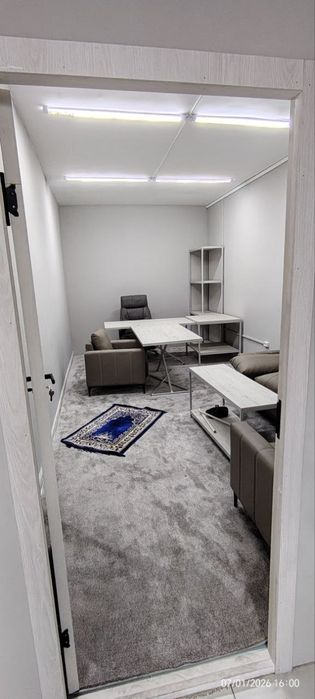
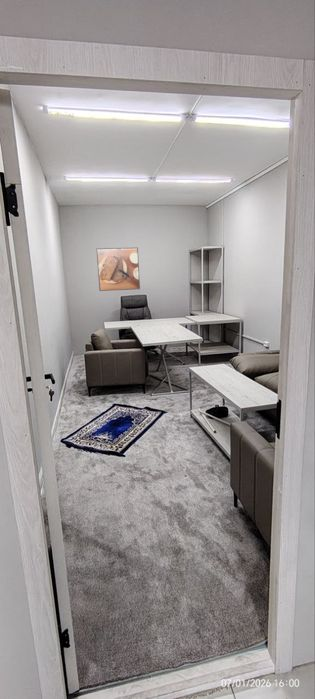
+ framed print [95,247,141,292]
